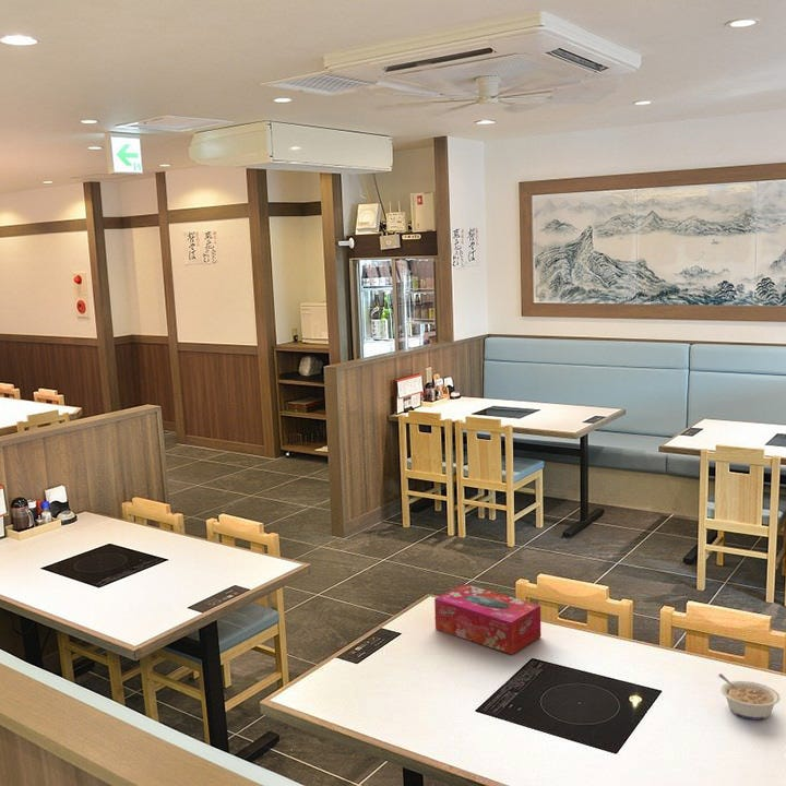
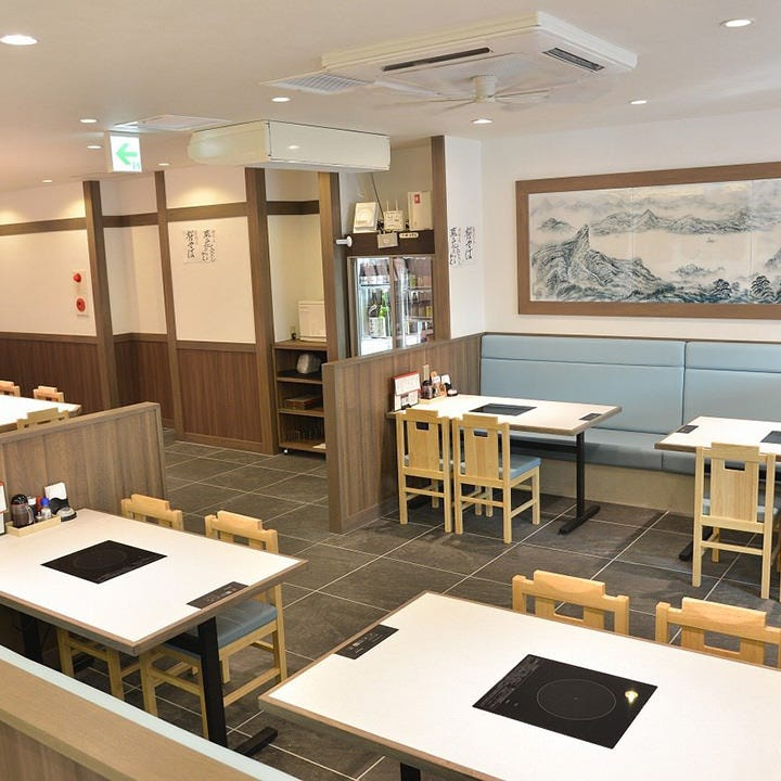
- legume [717,672,782,720]
- tissue box [433,583,541,655]
